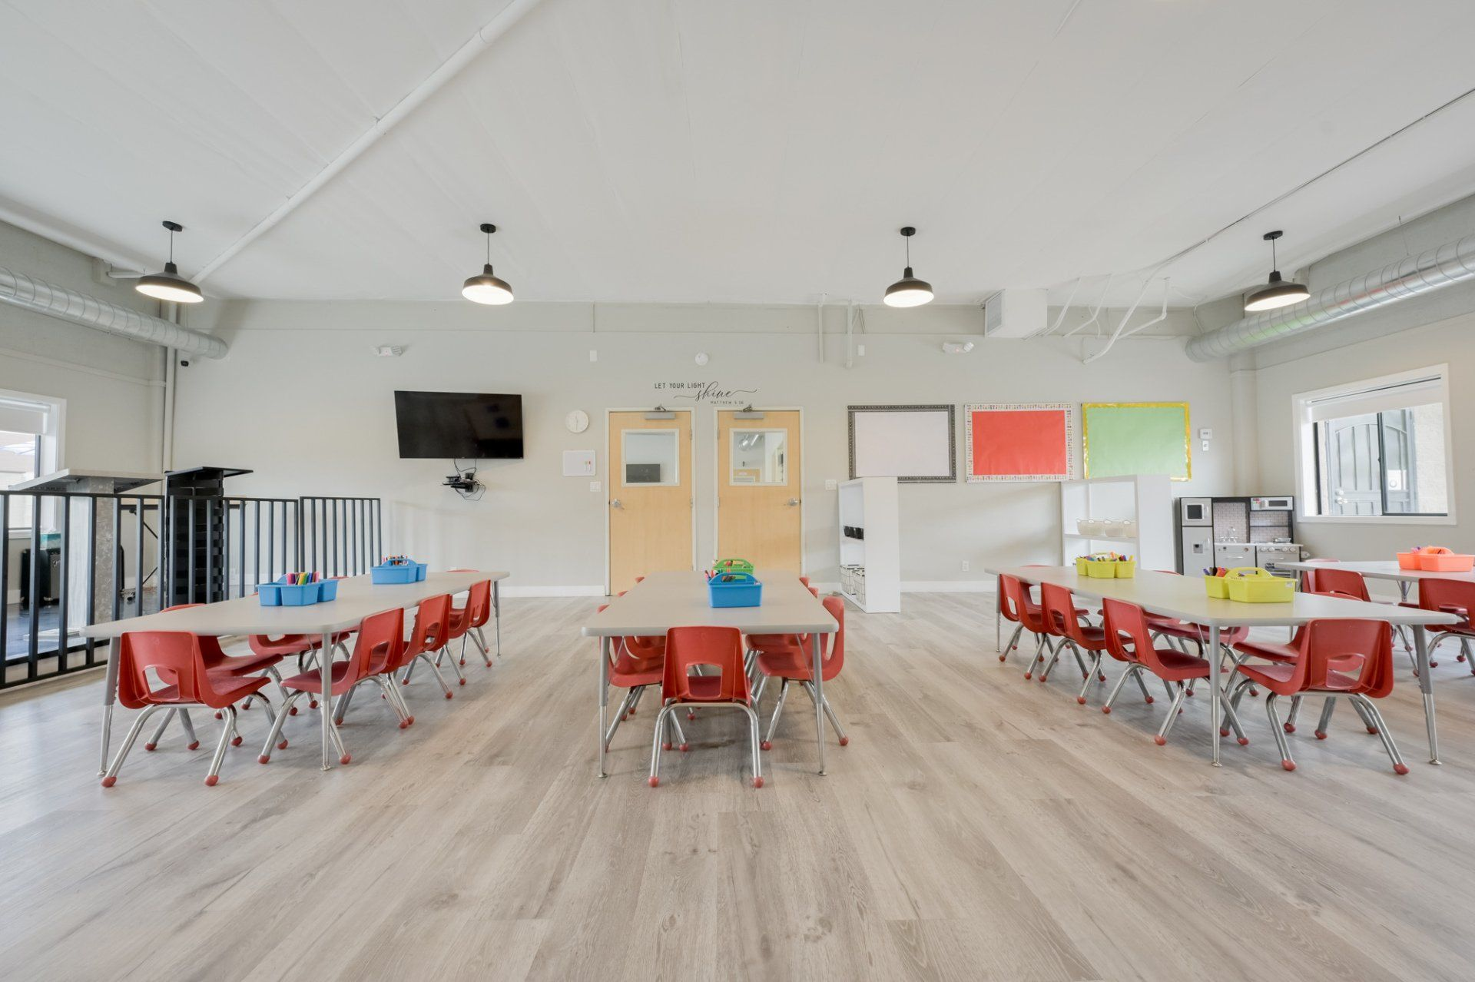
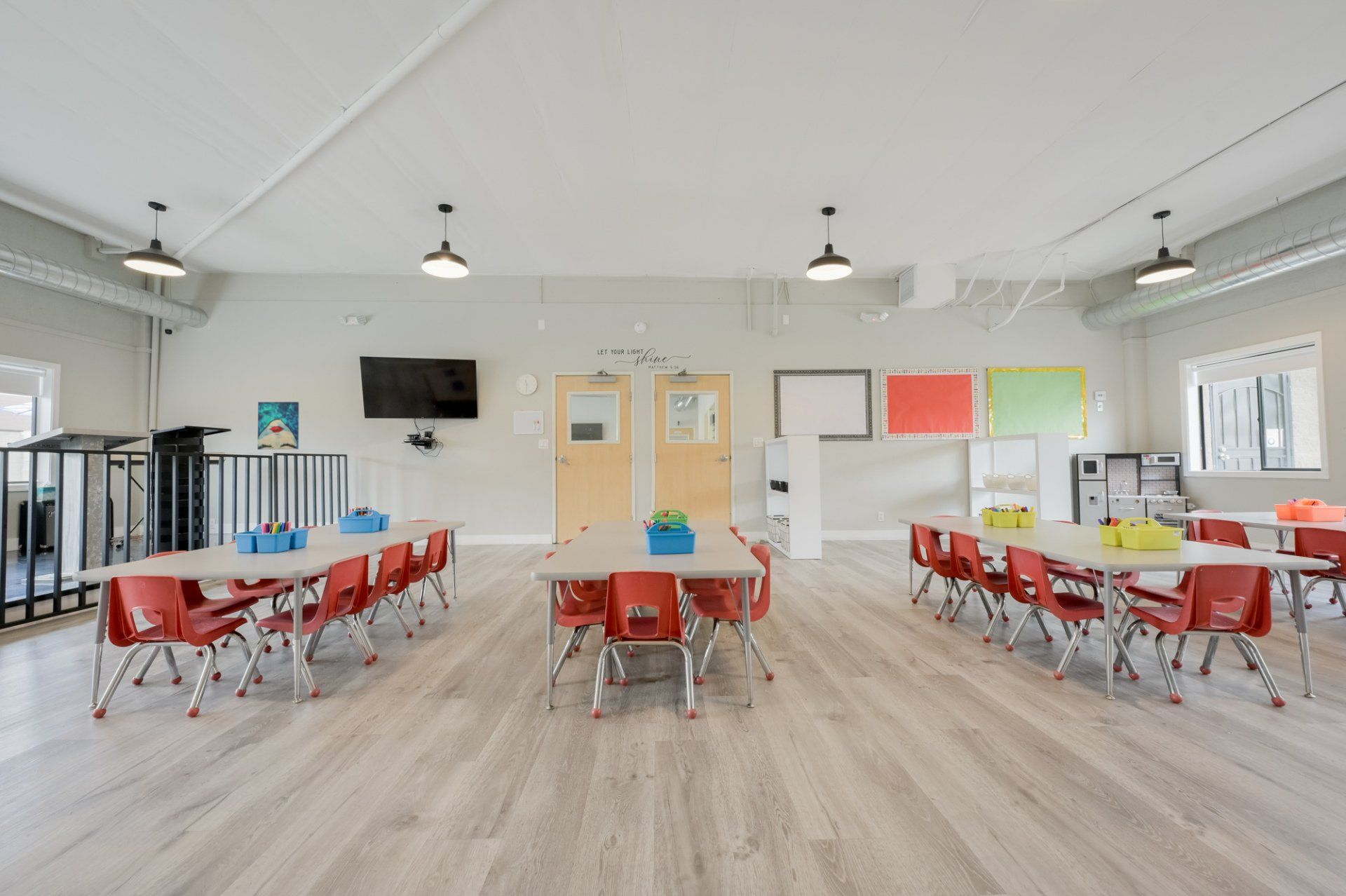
+ wall art [257,401,299,450]
